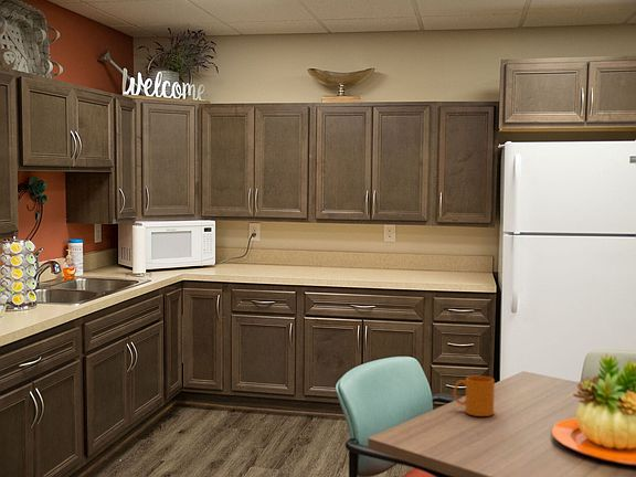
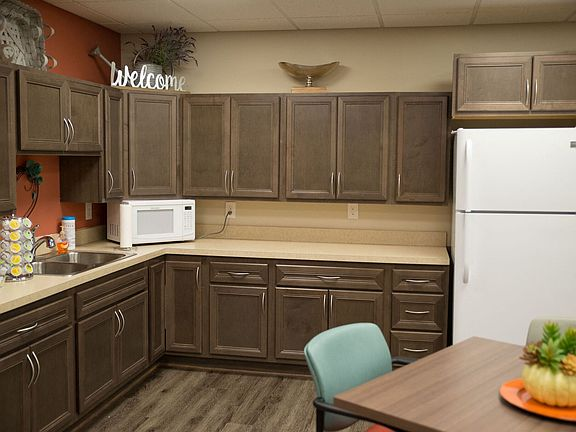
- mug [453,374,496,417]
